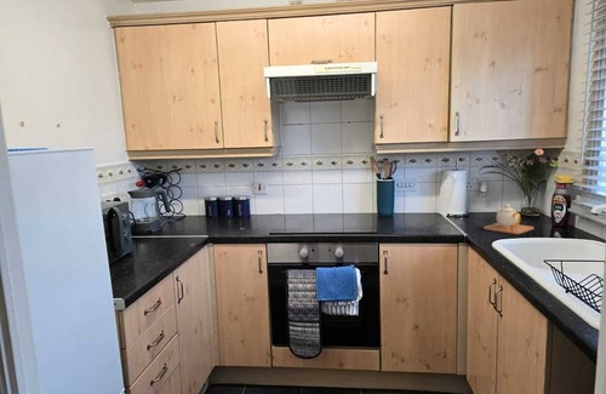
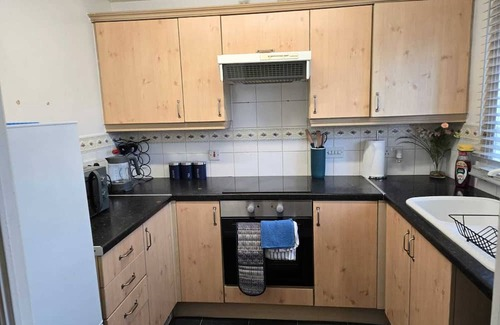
- teapot [482,202,534,235]
